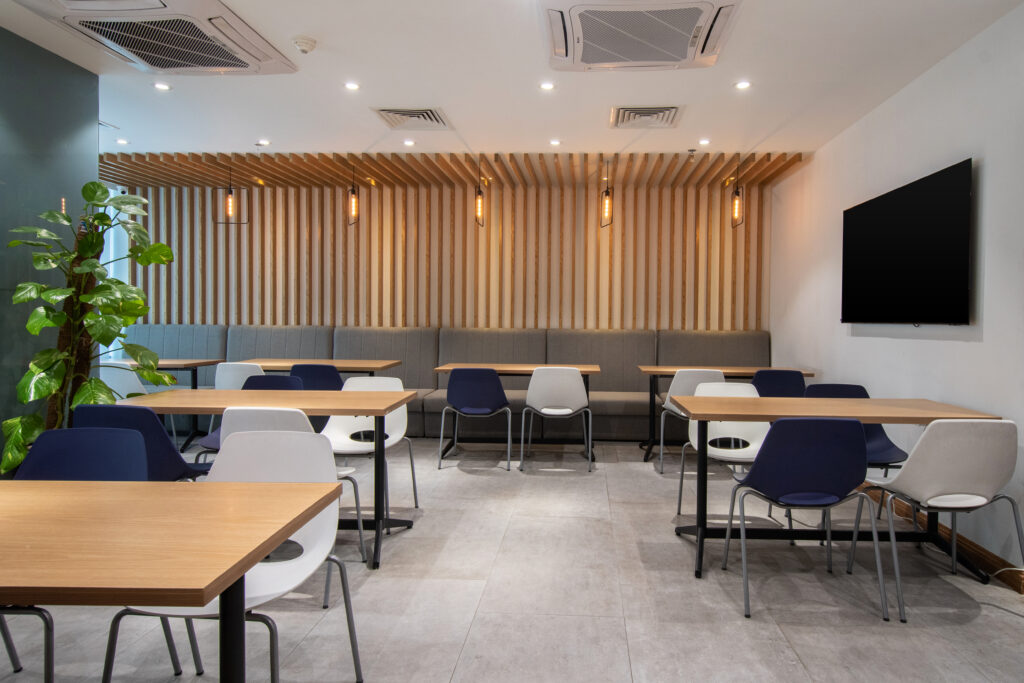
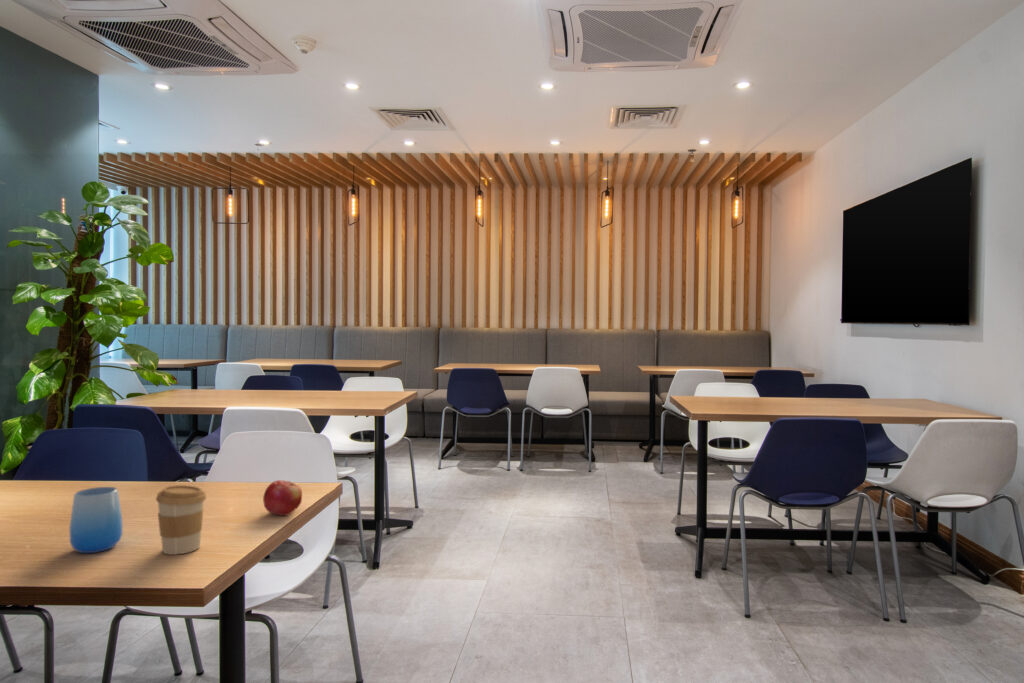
+ coffee cup [155,484,207,555]
+ fruit [262,479,303,516]
+ cup [68,486,124,554]
